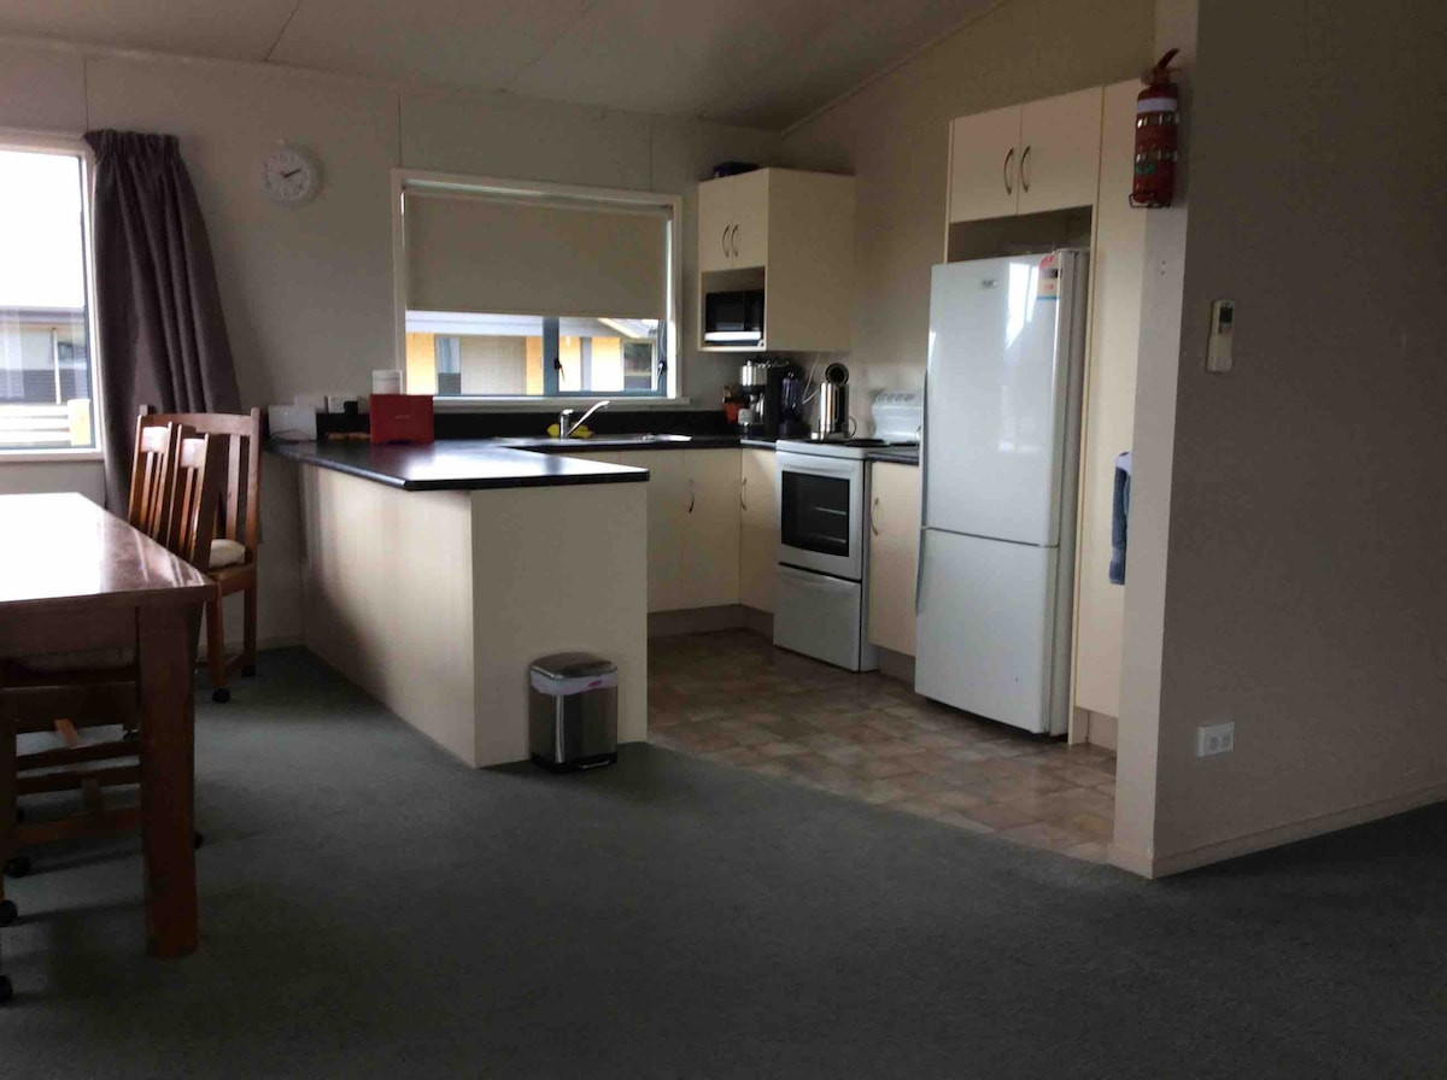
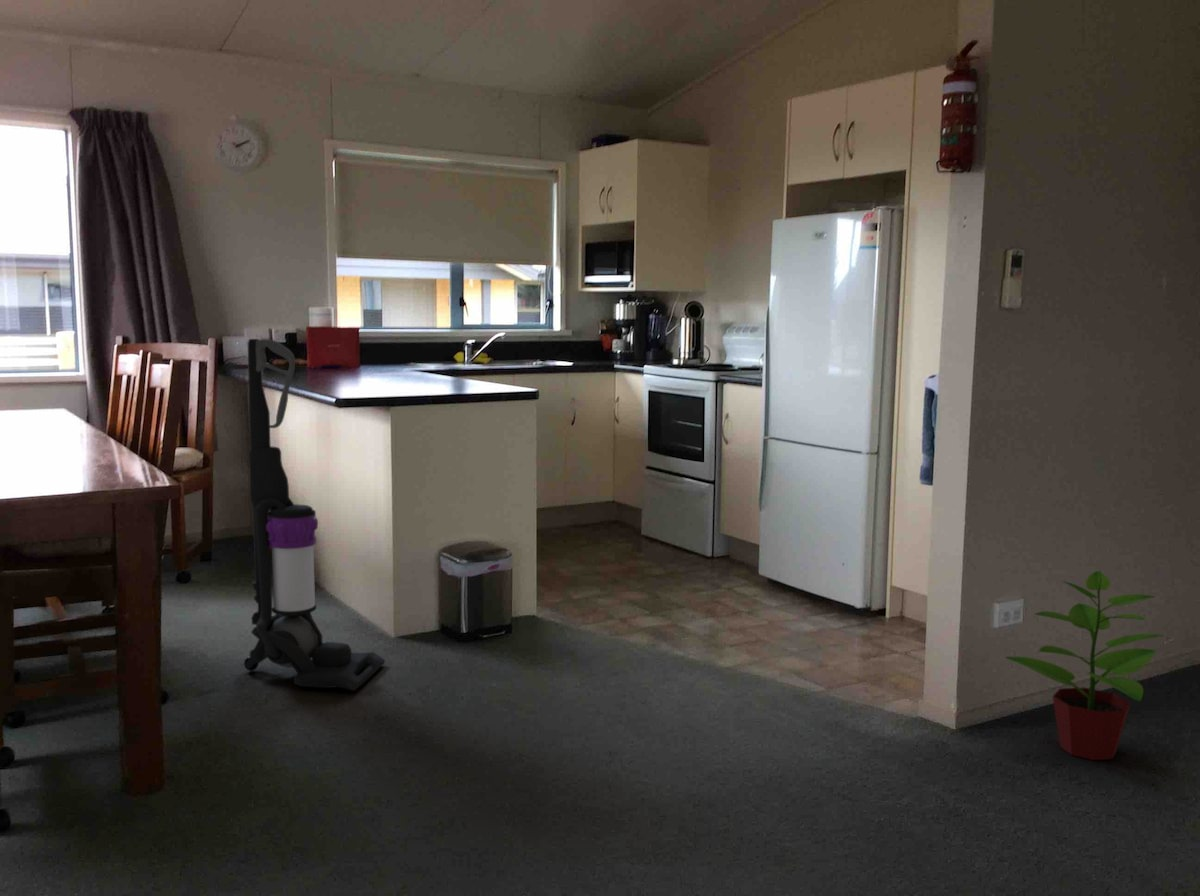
+ potted plant [1004,568,1165,761]
+ vacuum cleaner [243,338,386,692]
